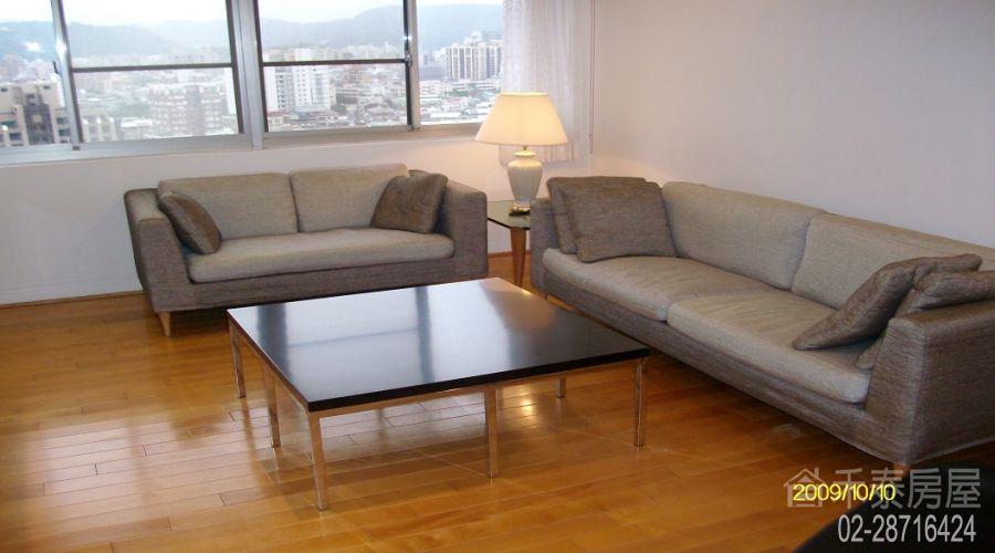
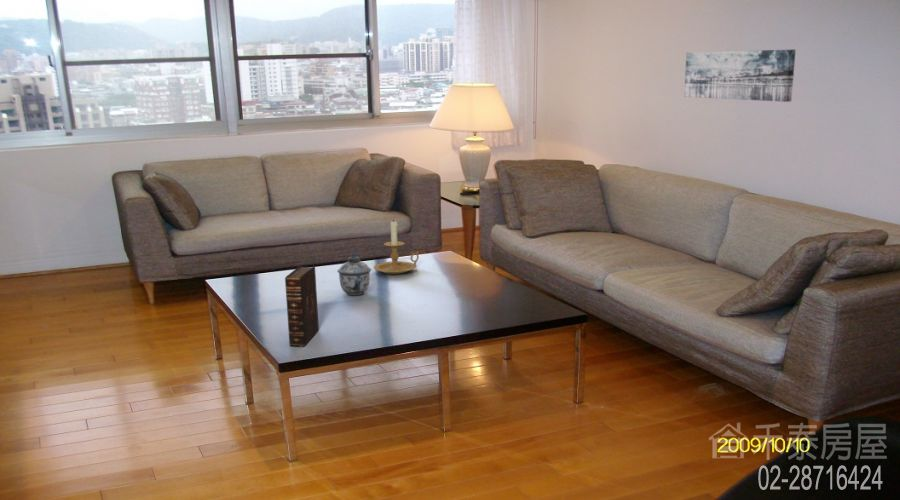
+ bible [284,264,320,347]
+ wall art [683,49,797,103]
+ candle holder [373,219,420,275]
+ lidded jar [337,252,372,296]
